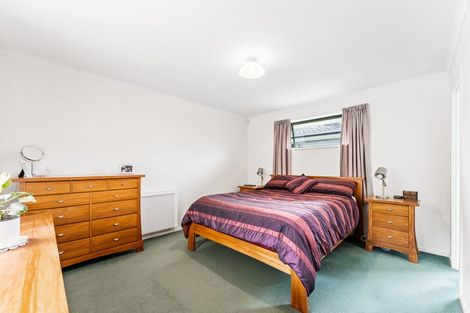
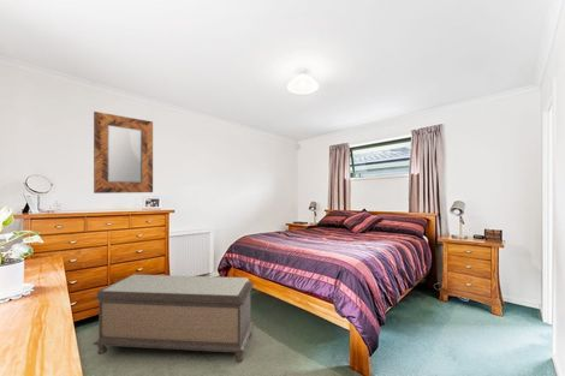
+ bench [93,274,256,364]
+ home mirror [93,111,154,195]
